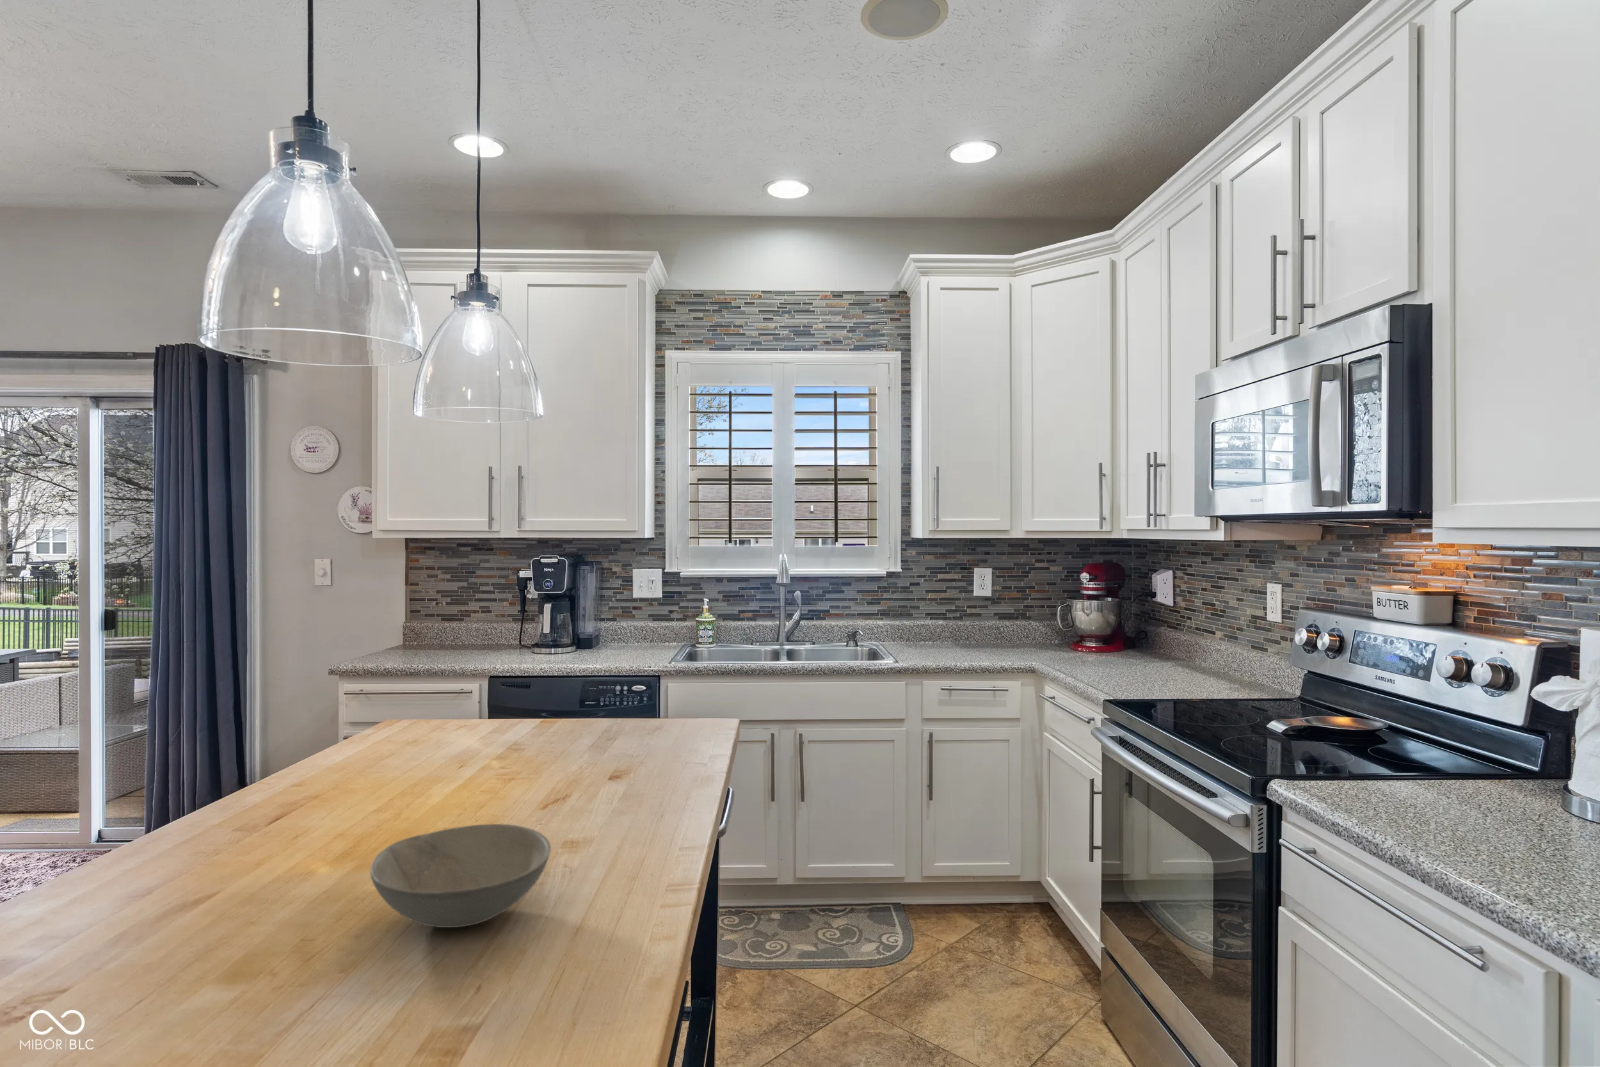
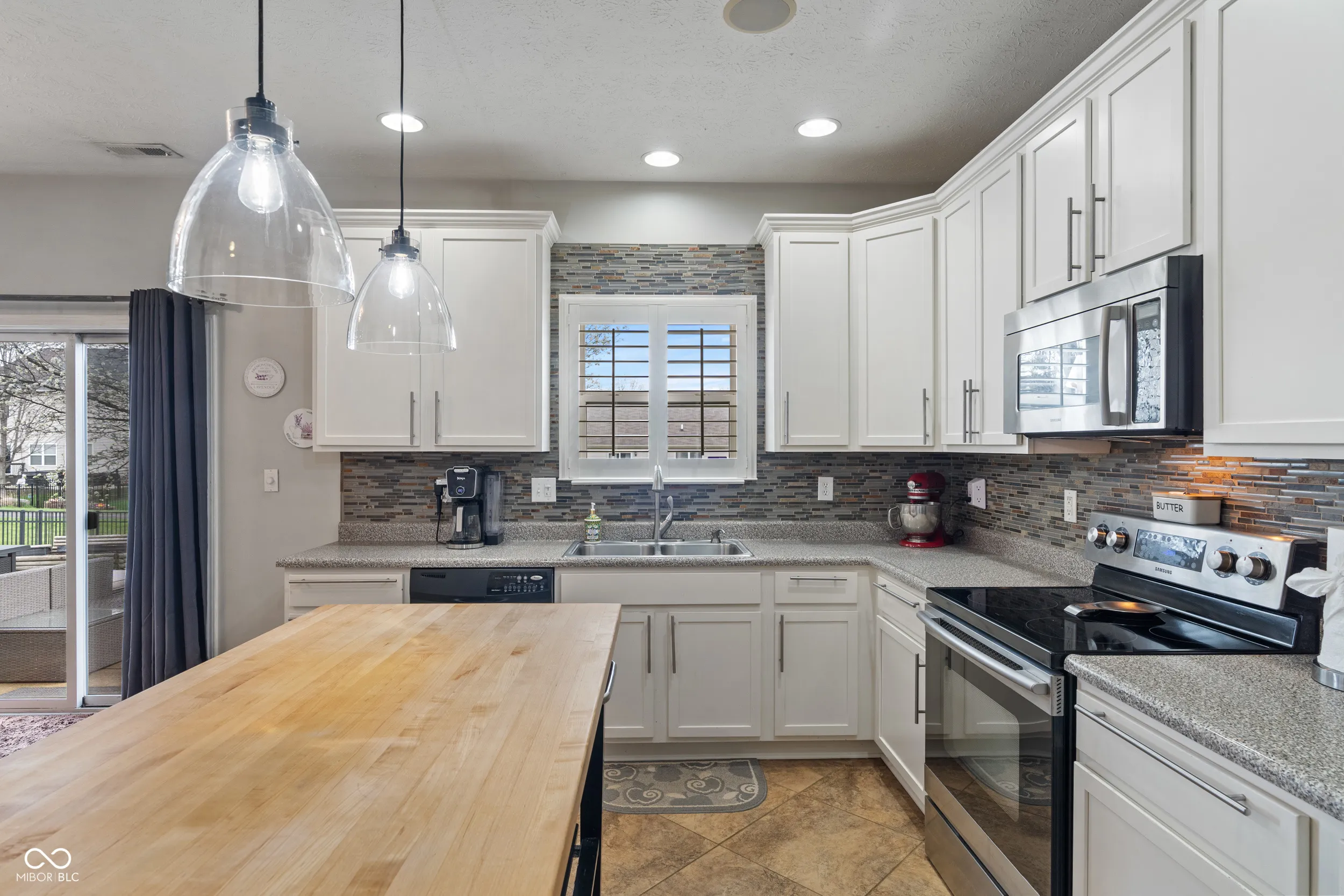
- soup bowl [370,823,551,928]
